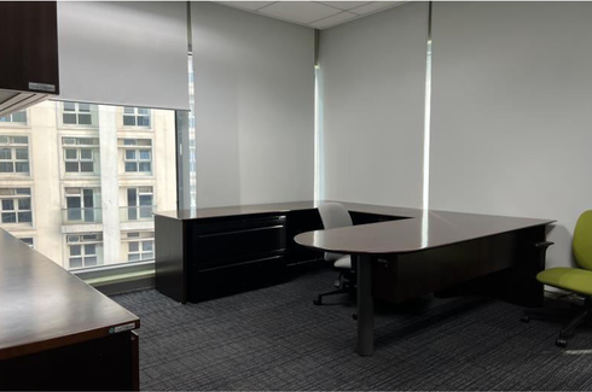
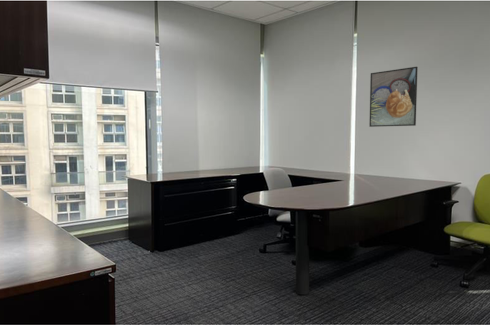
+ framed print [368,66,419,128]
